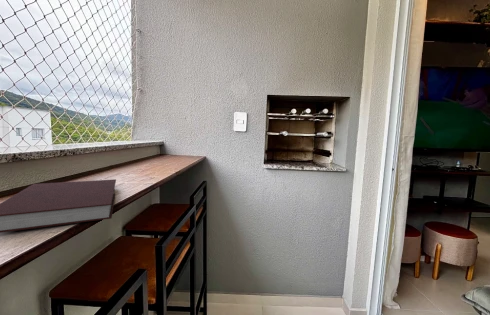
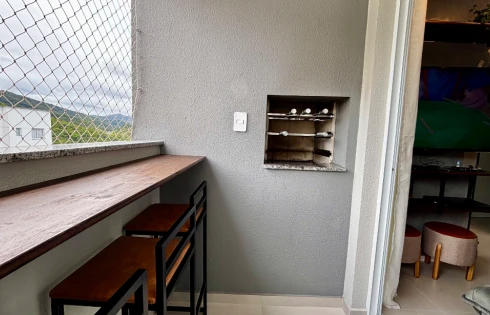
- notebook [0,178,117,233]
